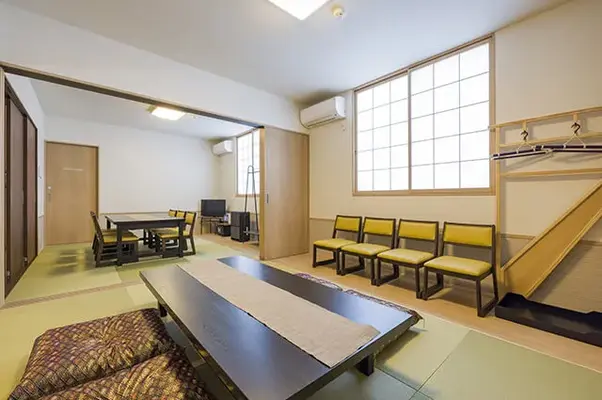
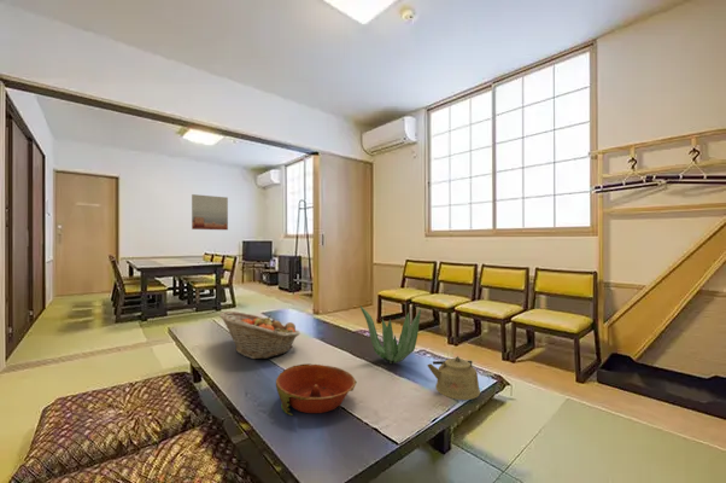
+ fruit basket [218,310,301,360]
+ plant [359,305,422,365]
+ wall art [191,193,229,231]
+ bowl [275,362,358,417]
+ kettle [426,355,481,401]
